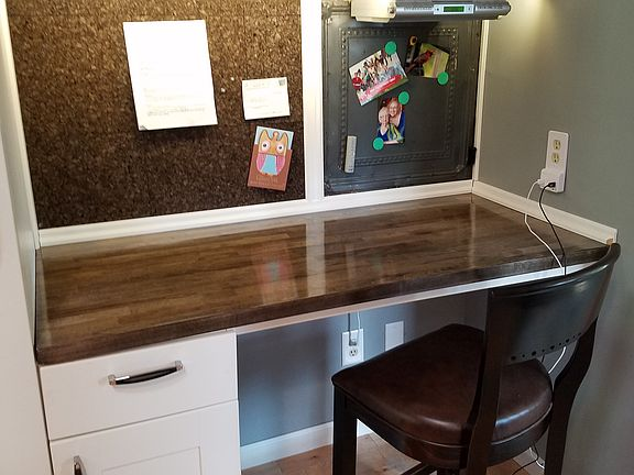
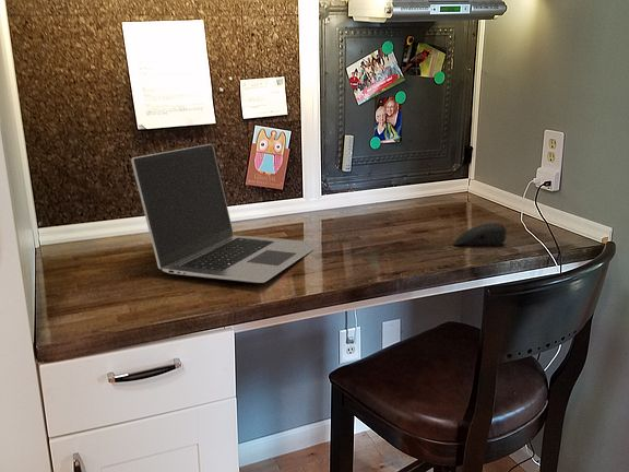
+ laptop [130,143,321,284]
+ computer mouse [452,222,507,246]
